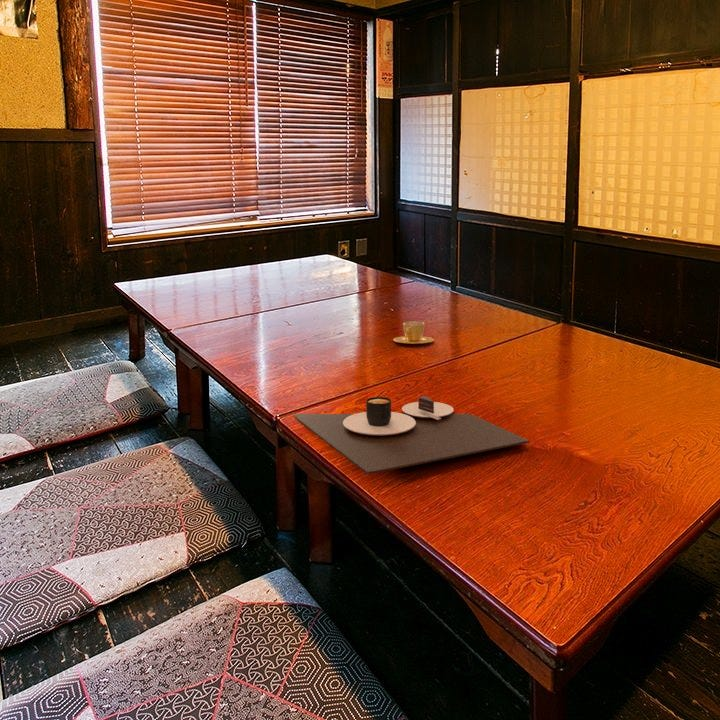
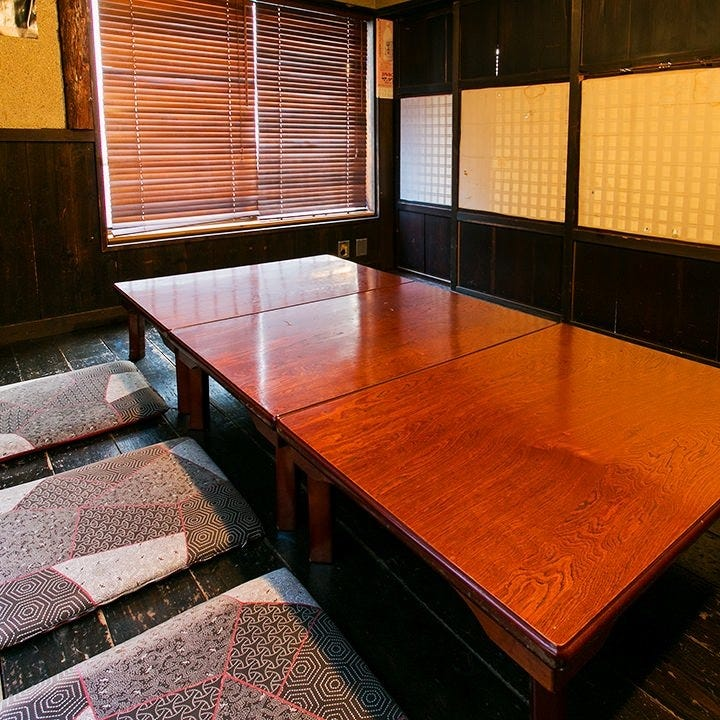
- cup [392,321,435,345]
- place mat [291,395,530,475]
